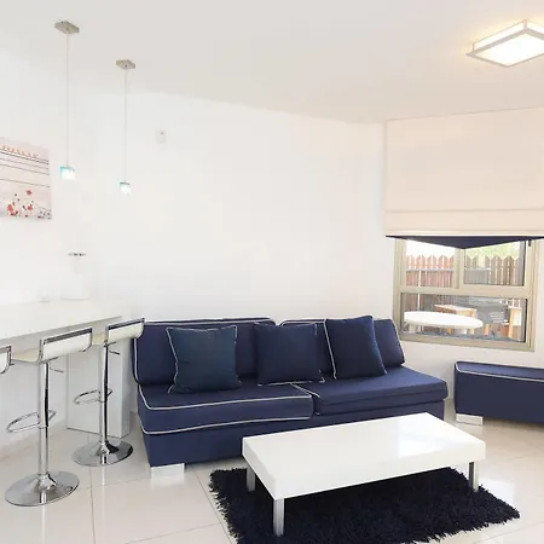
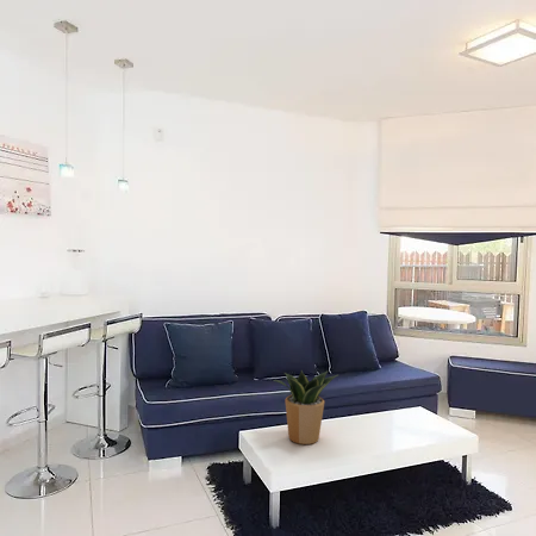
+ potted plant [272,369,338,445]
